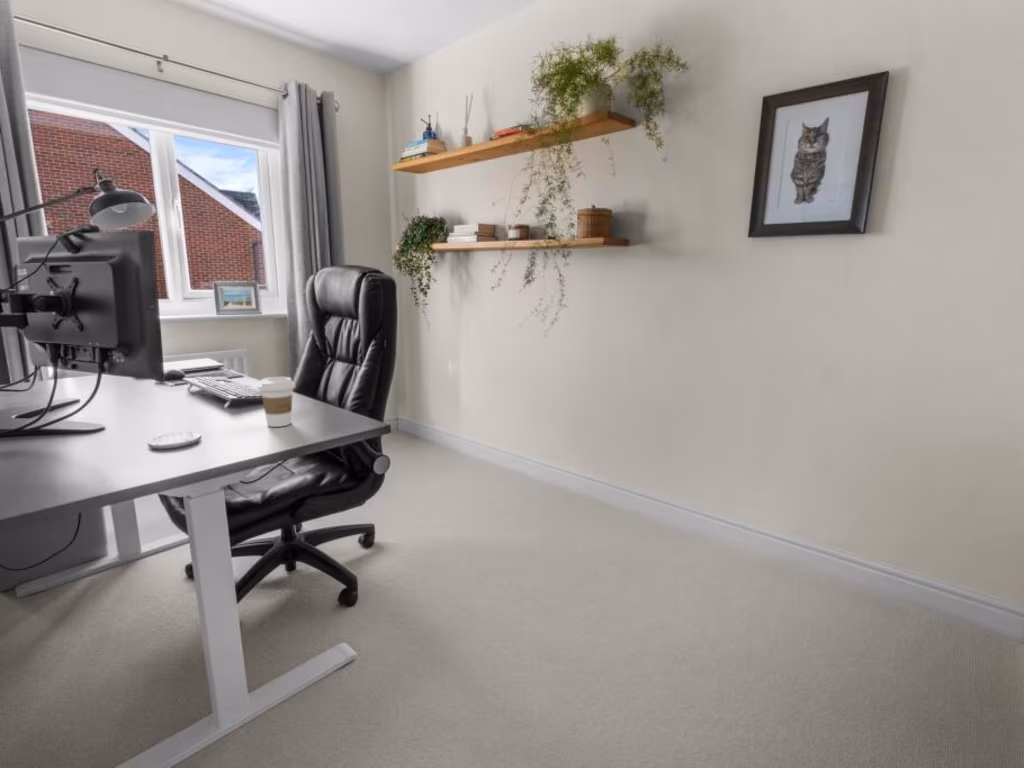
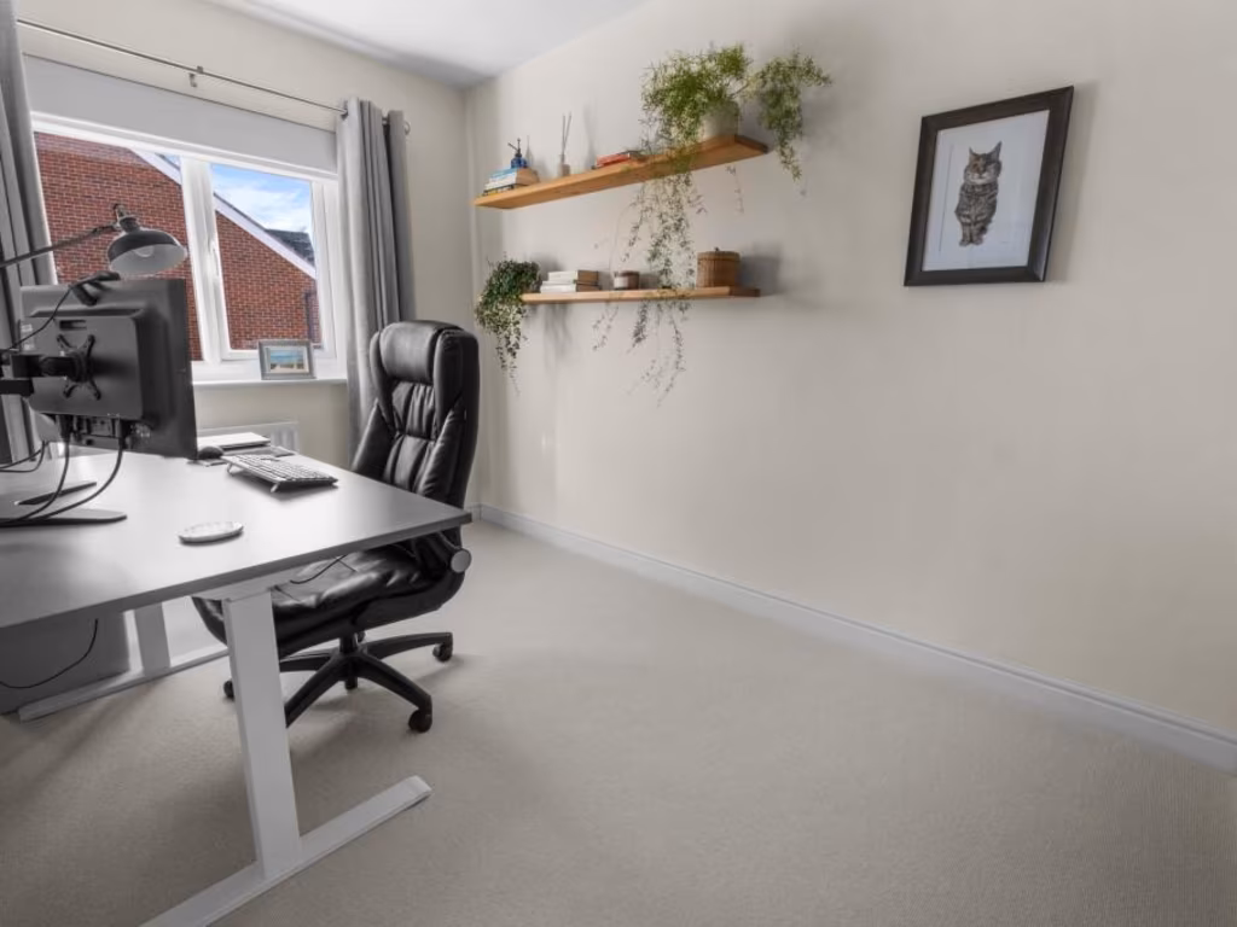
- coffee cup [257,376,296,428]
